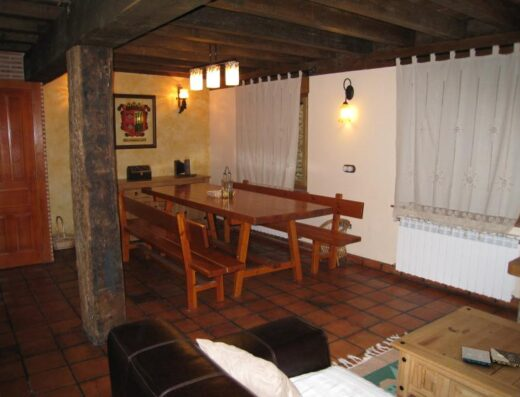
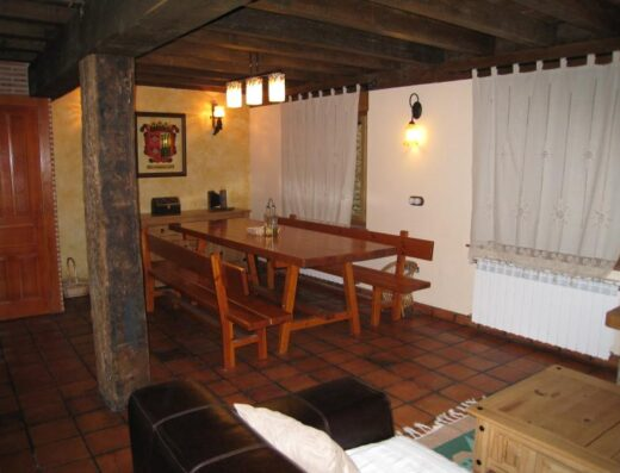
- music album box set [461,346,520,369]
